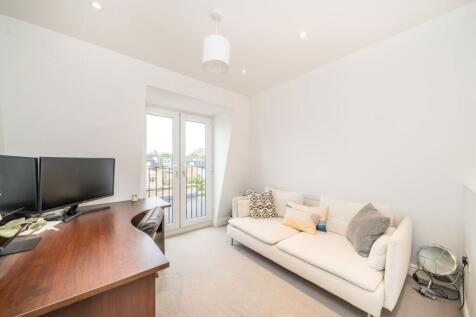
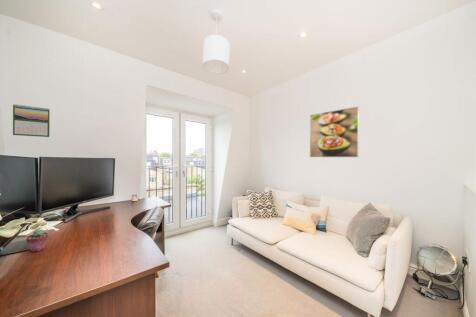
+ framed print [309,105,360,158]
+ calendar [12,103,51,138]
+ potted succulent [25,228,49,253]
